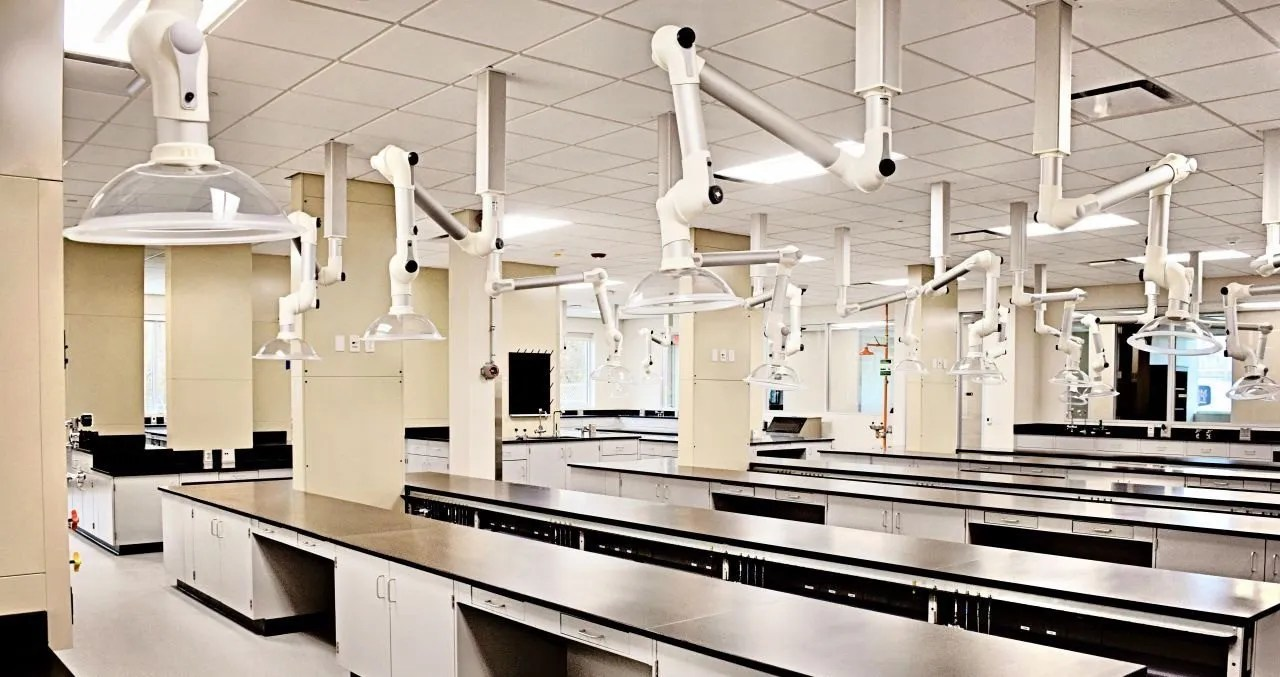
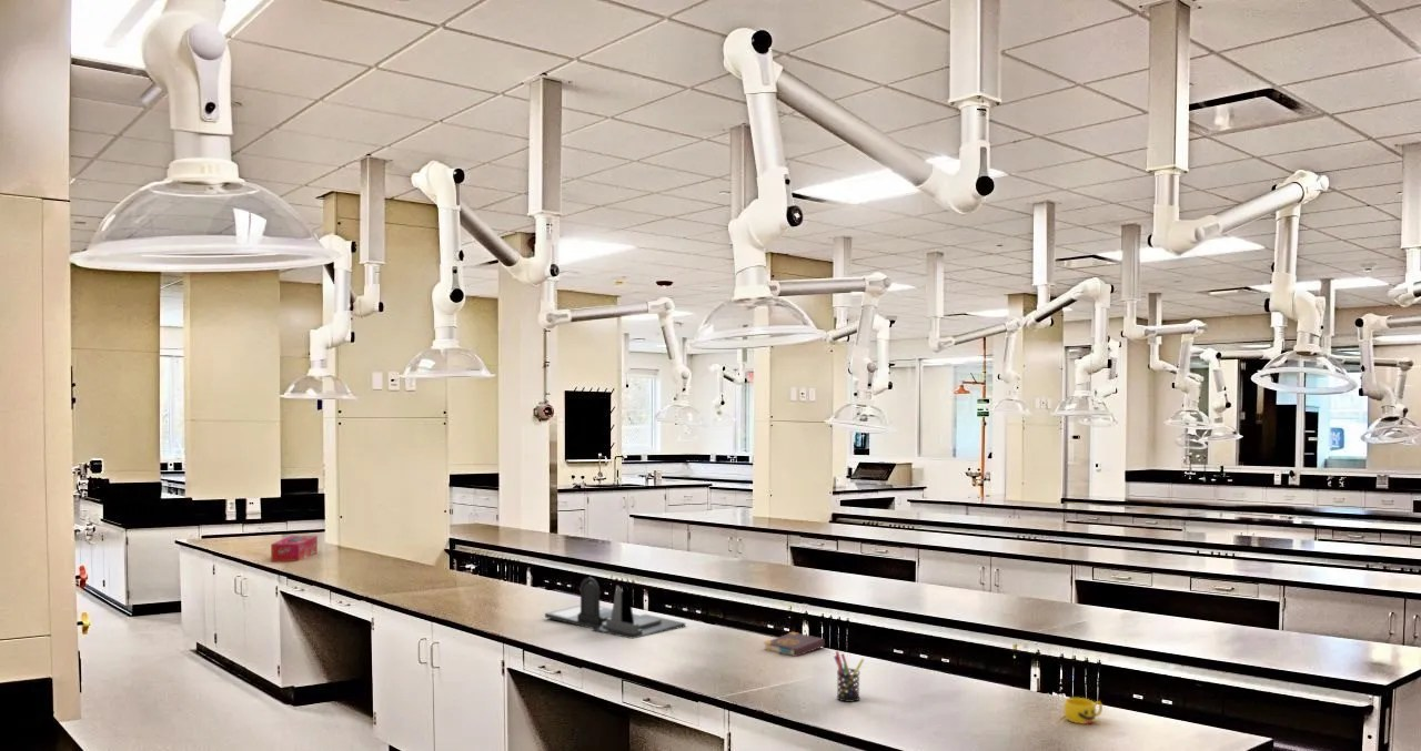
+ cup [1062,697,1103,725]
+ pen holder [833,650,865,703]
+ tissue box [270,535,319,562]
+ book [763,631,826,658]
+ desk organizer [544,576,686,640]
